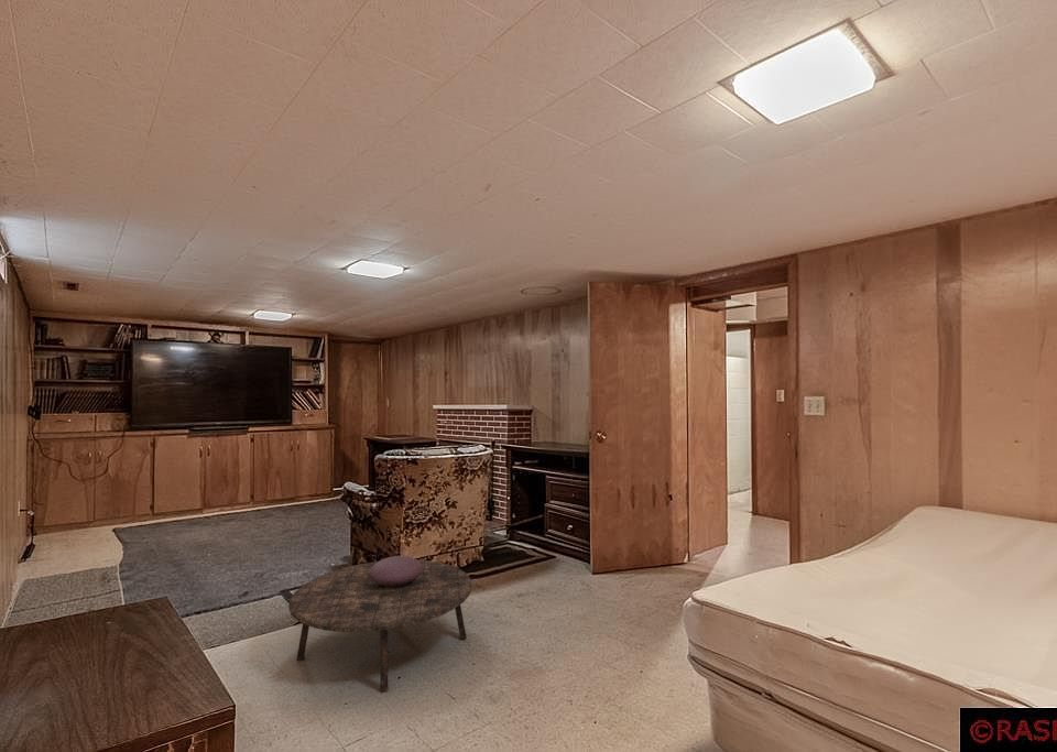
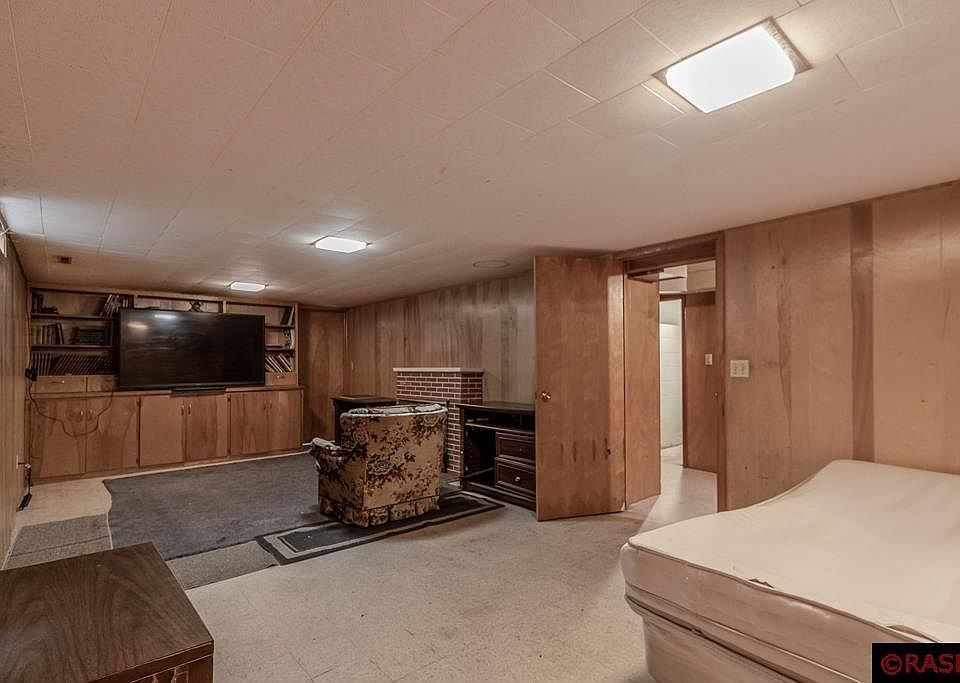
- decorative bowl [370,555,422,586]
- coffee table [287,559,473,694]
